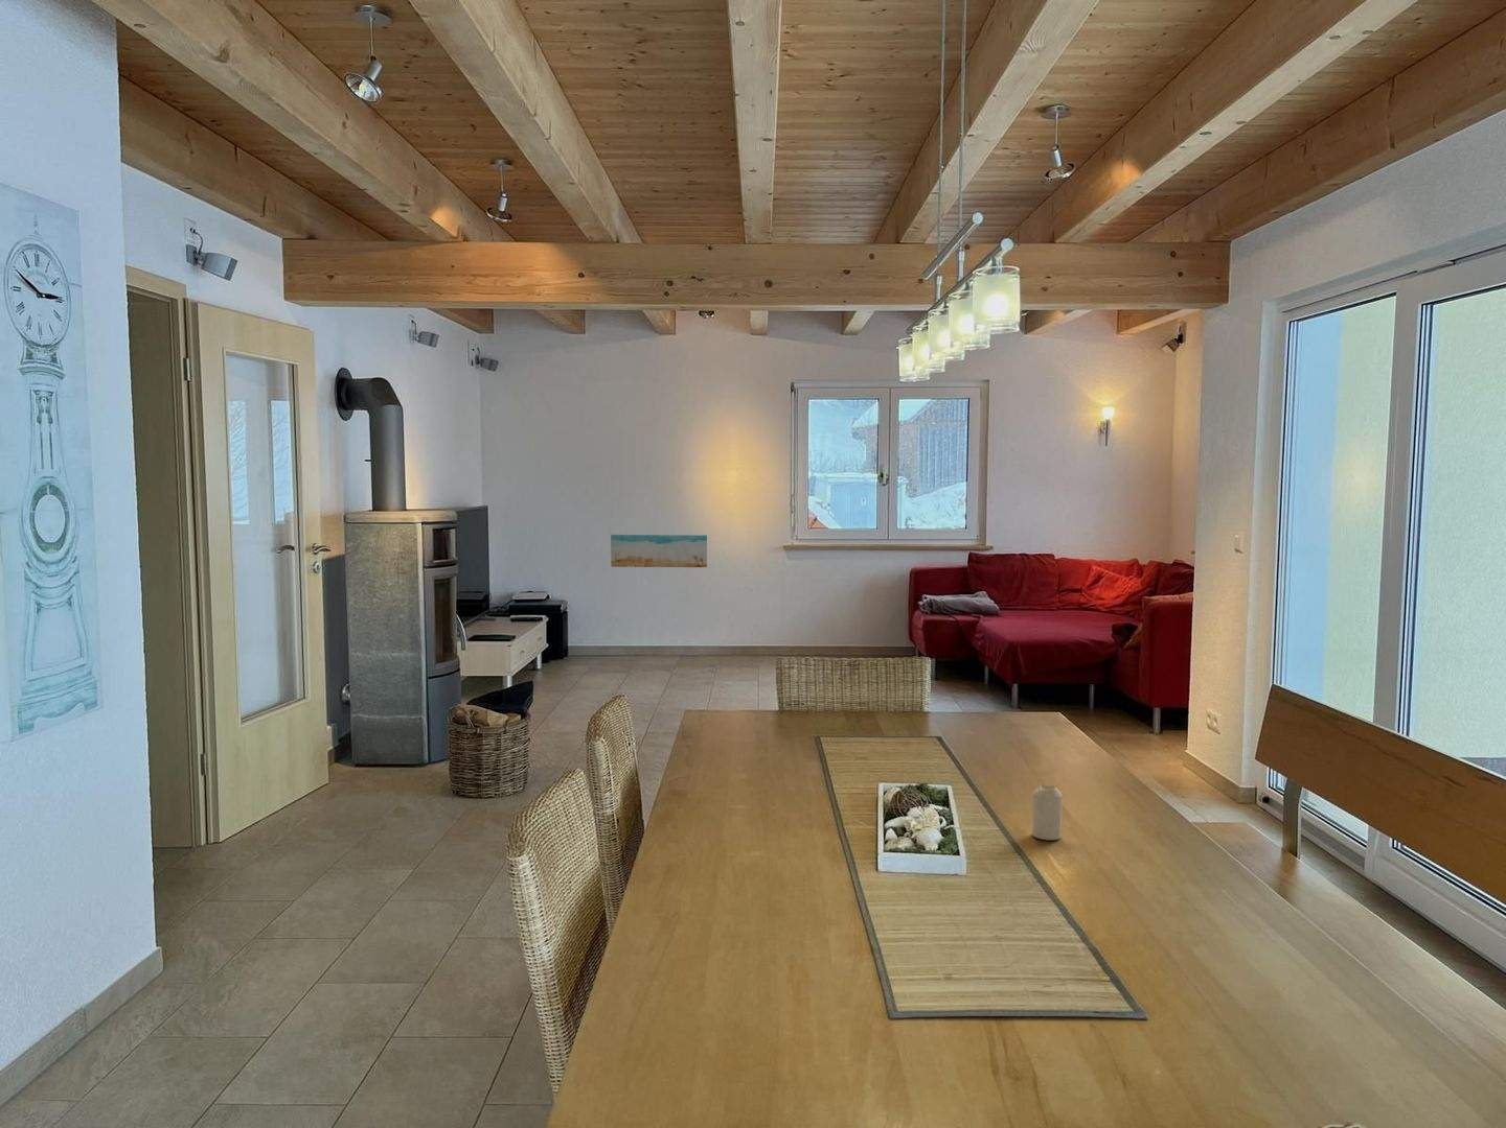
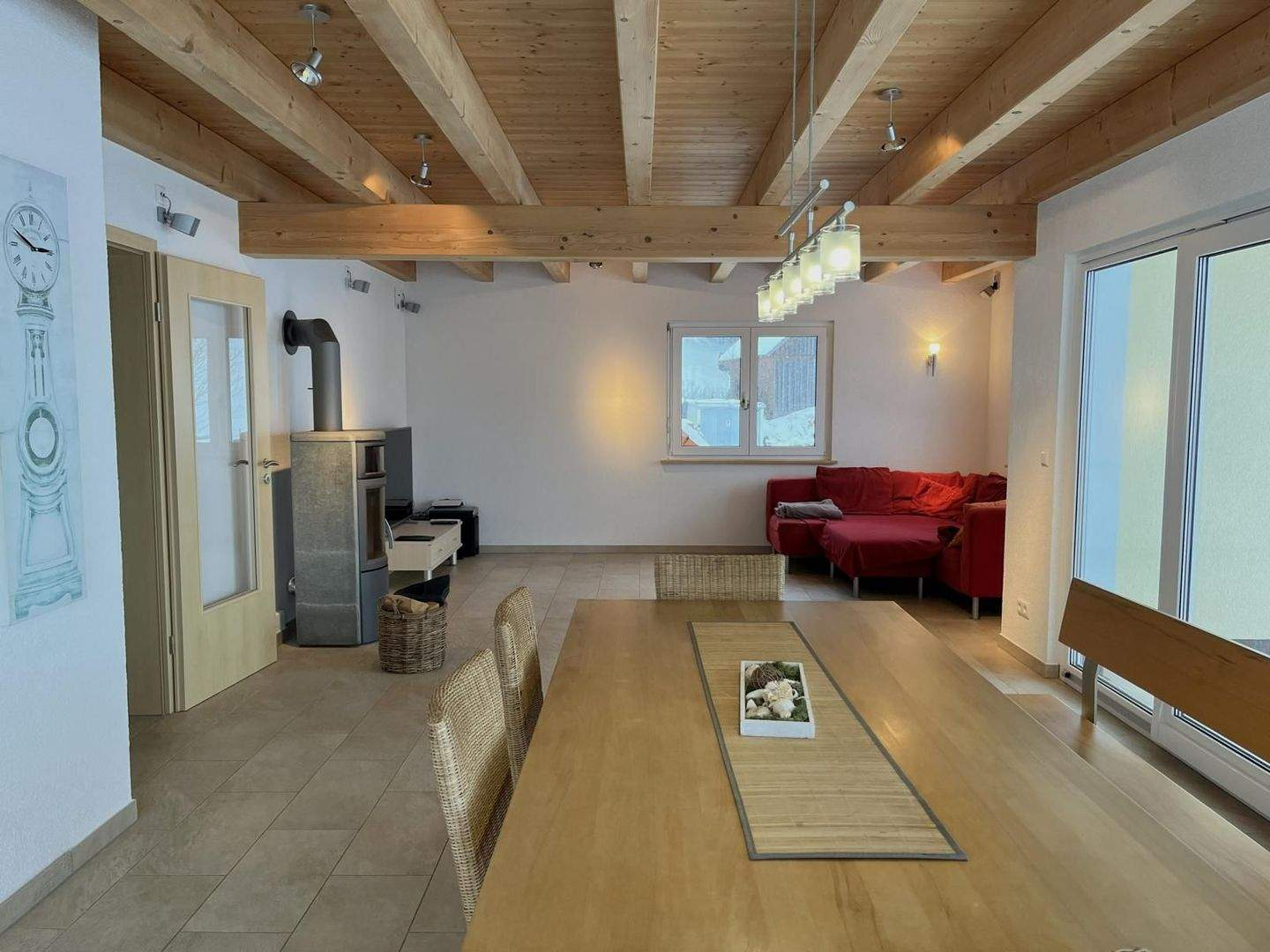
- candle [1032,783,1064,841]
- wall art [610,533,708,569]
